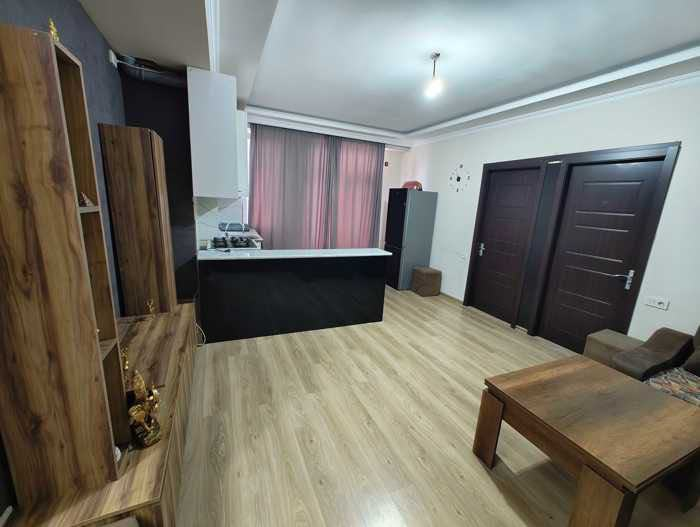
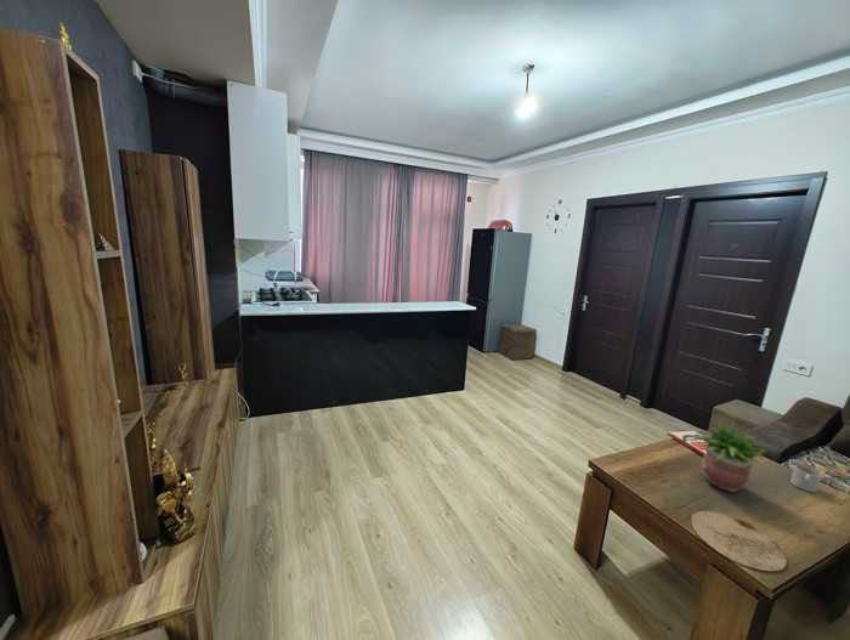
+ plate [690,510,788,572]
+ book [665,429,709,457]
+ potted plant [695,423,769,495]
+ mug [789,464,823,493]
